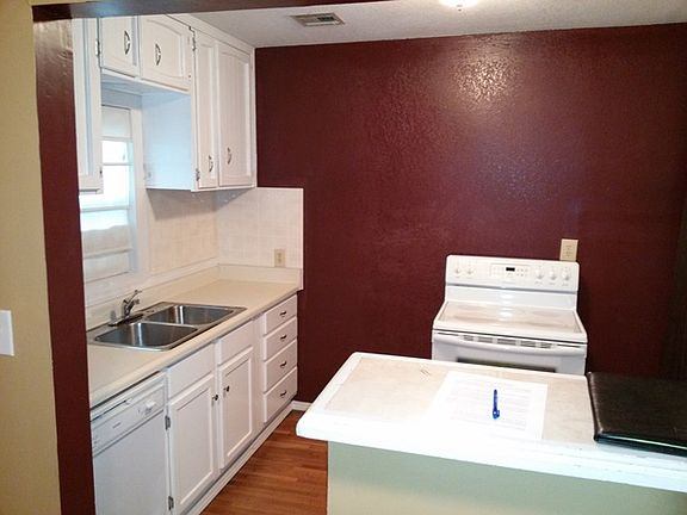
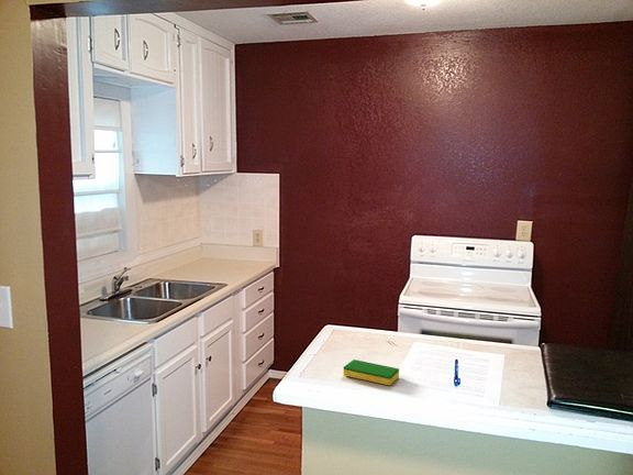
+ dish sponge [342,358,400,386]
